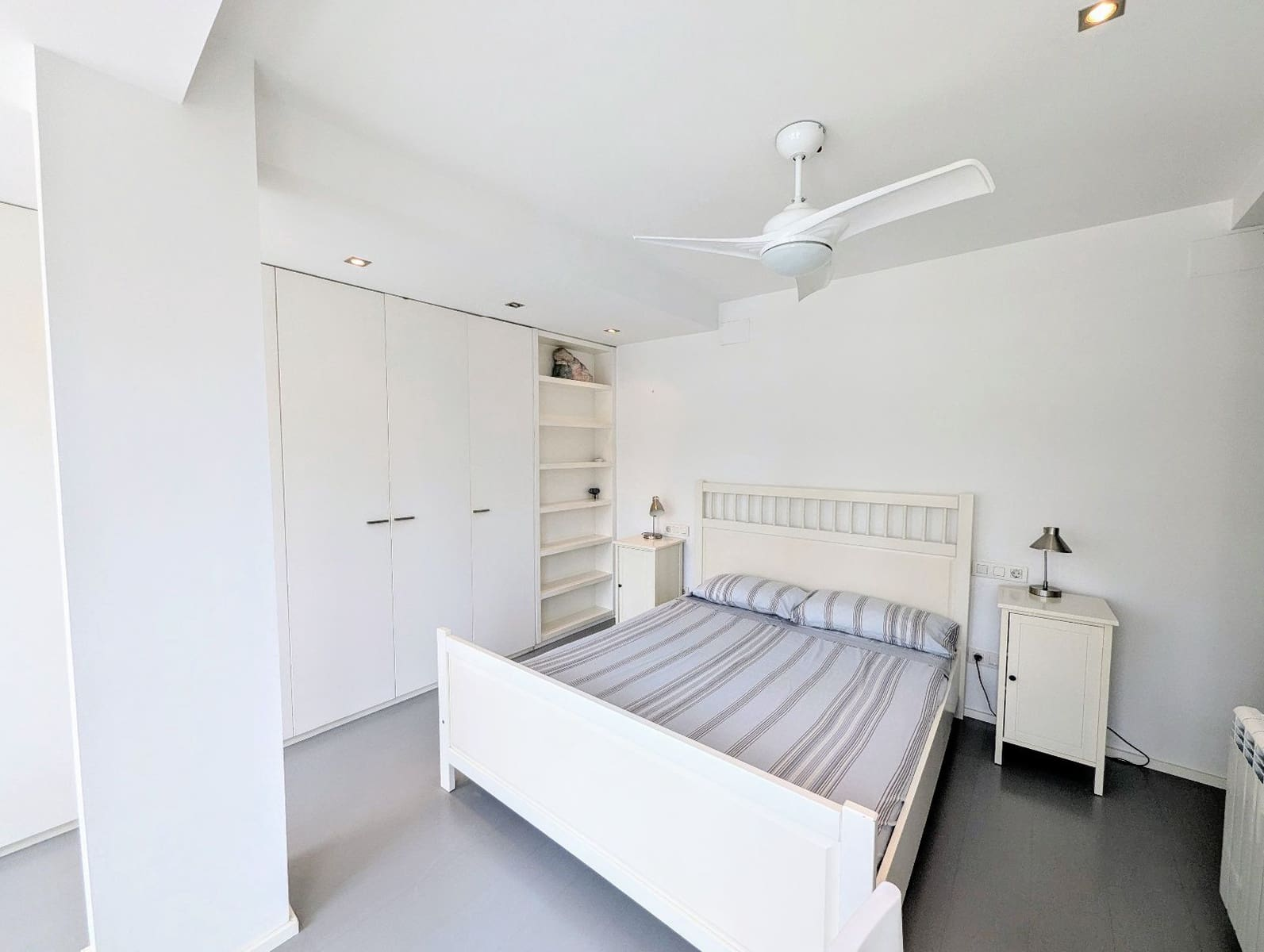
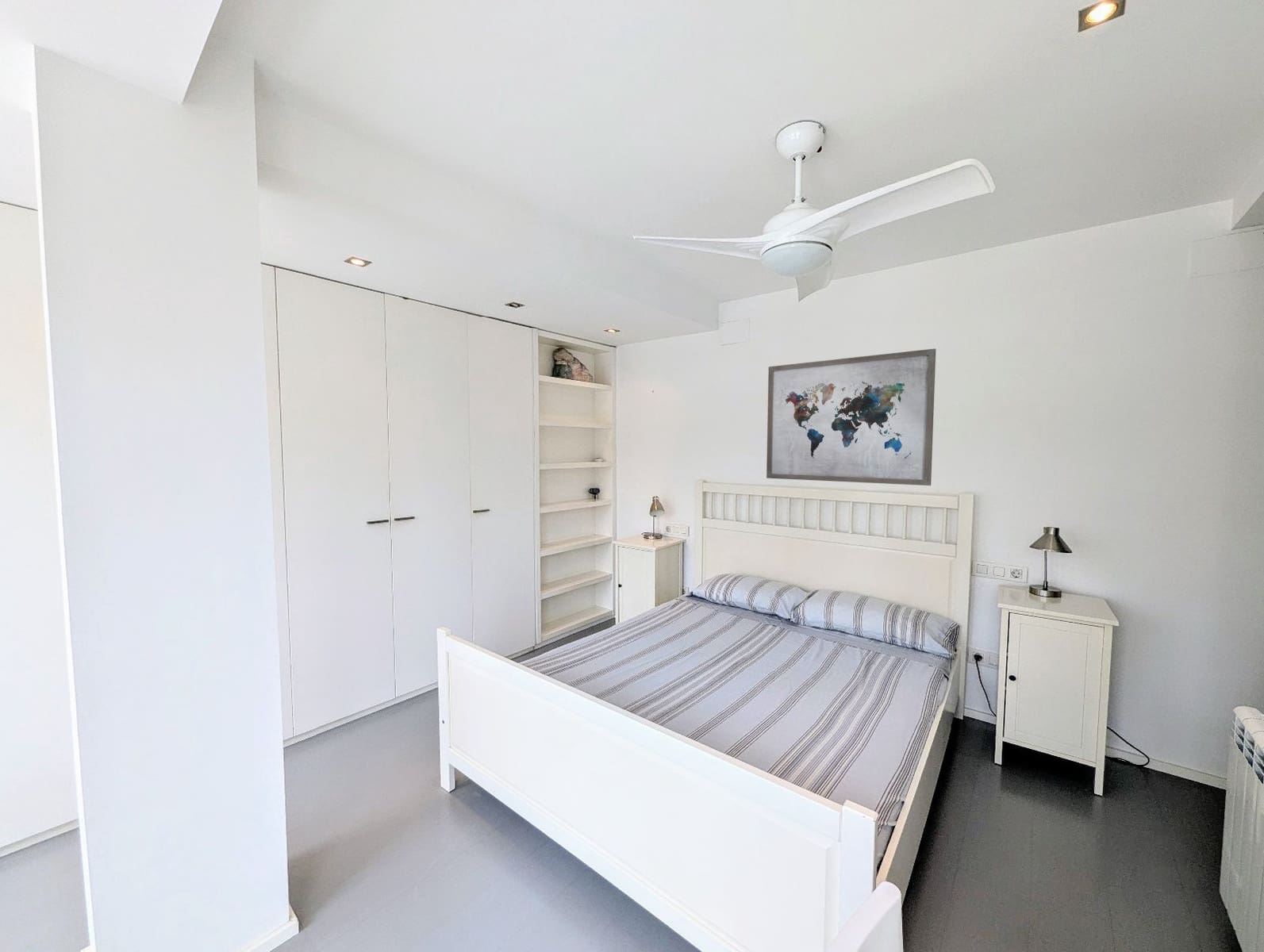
+ wall art [766,347,936,486]
